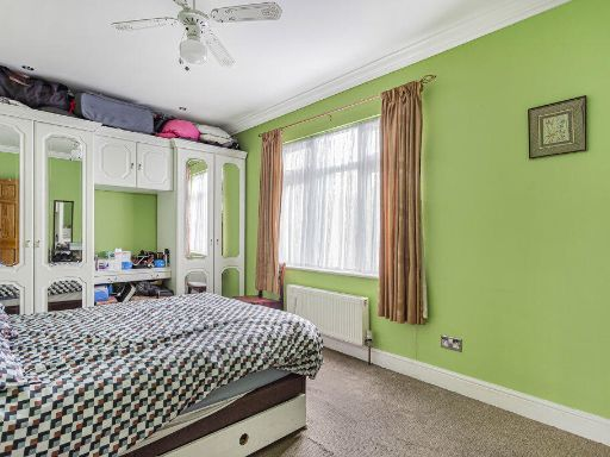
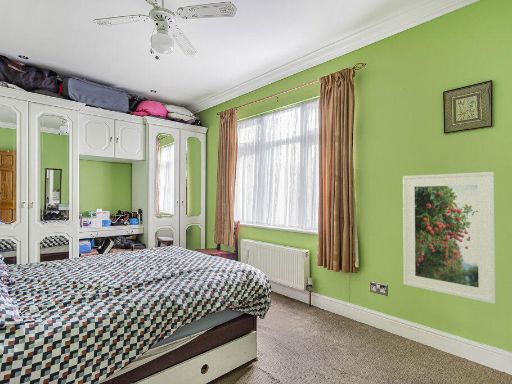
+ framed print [402,171,496,305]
